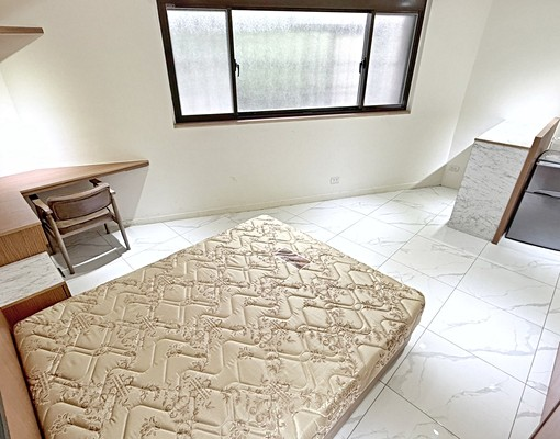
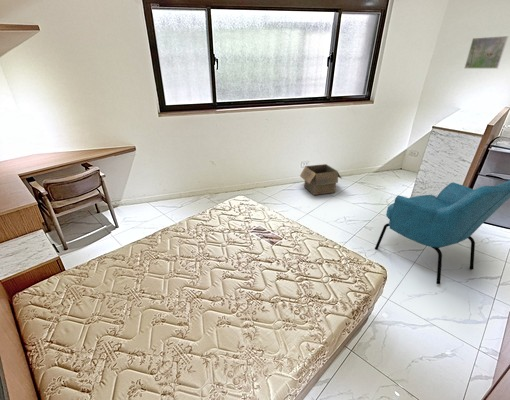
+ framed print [464,35,509,69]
+ box [299,163,343,196]
+ armchair [374,179,510,285]
